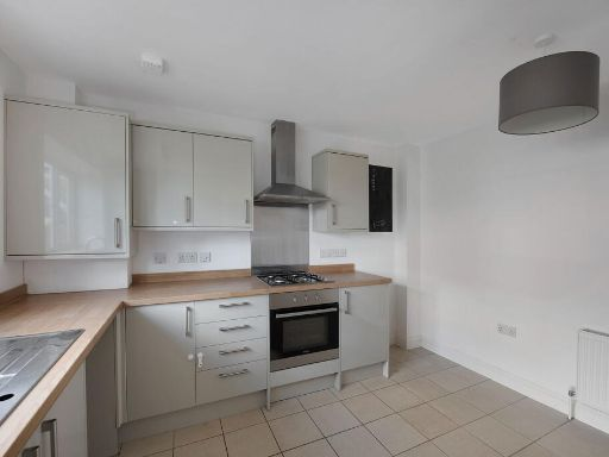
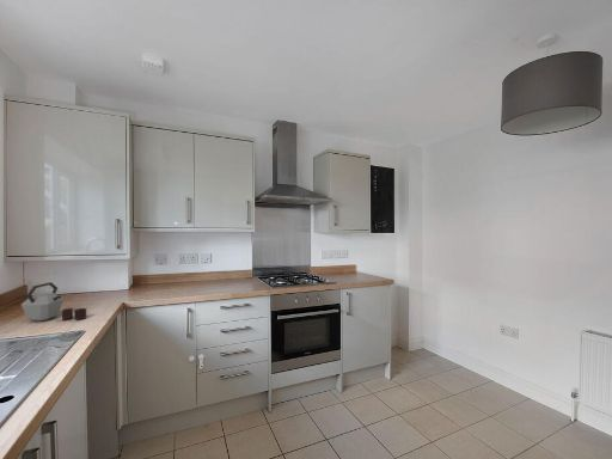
+ kettle [20,281,87,323]
